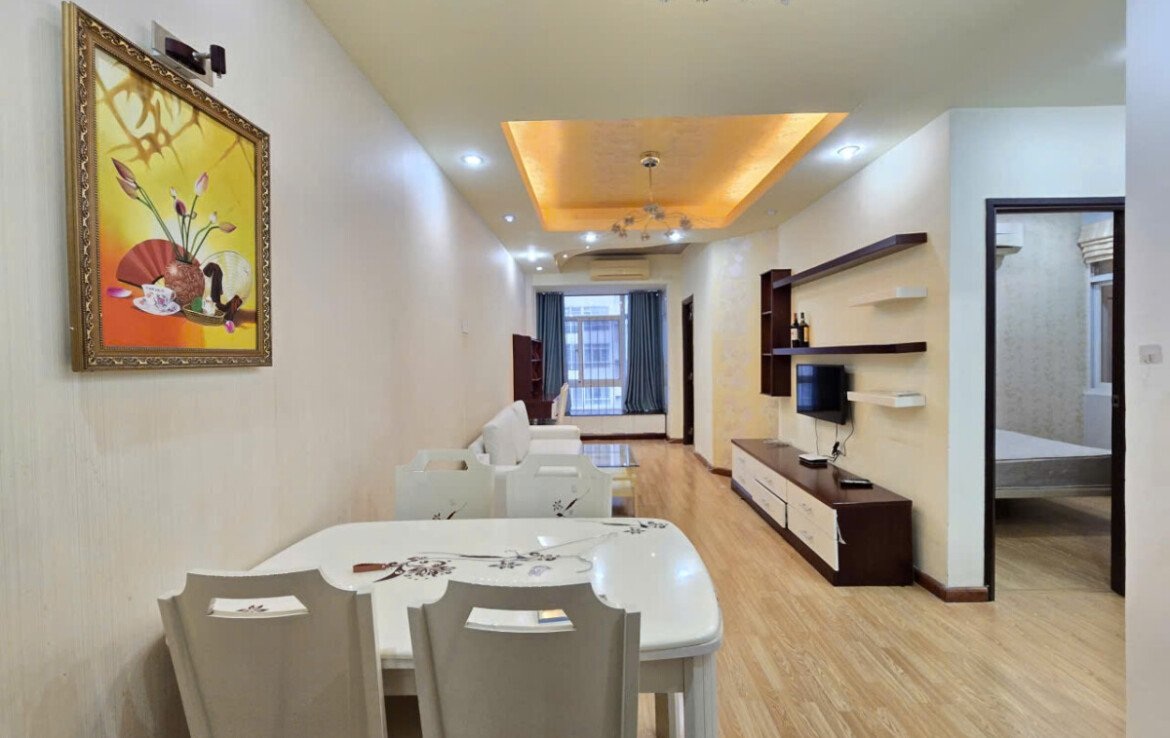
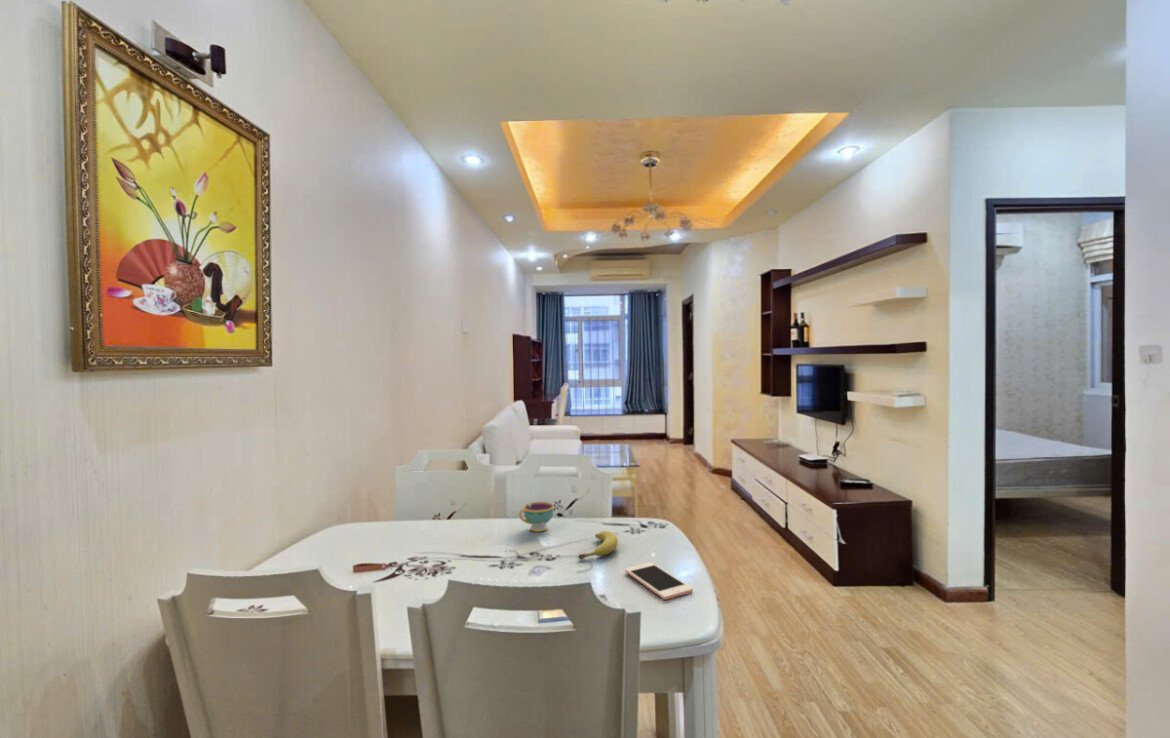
+ cell phone [624,562,694,601]
+ fruit [577,530,619,560]
+ teacup [518,501,555,533]
